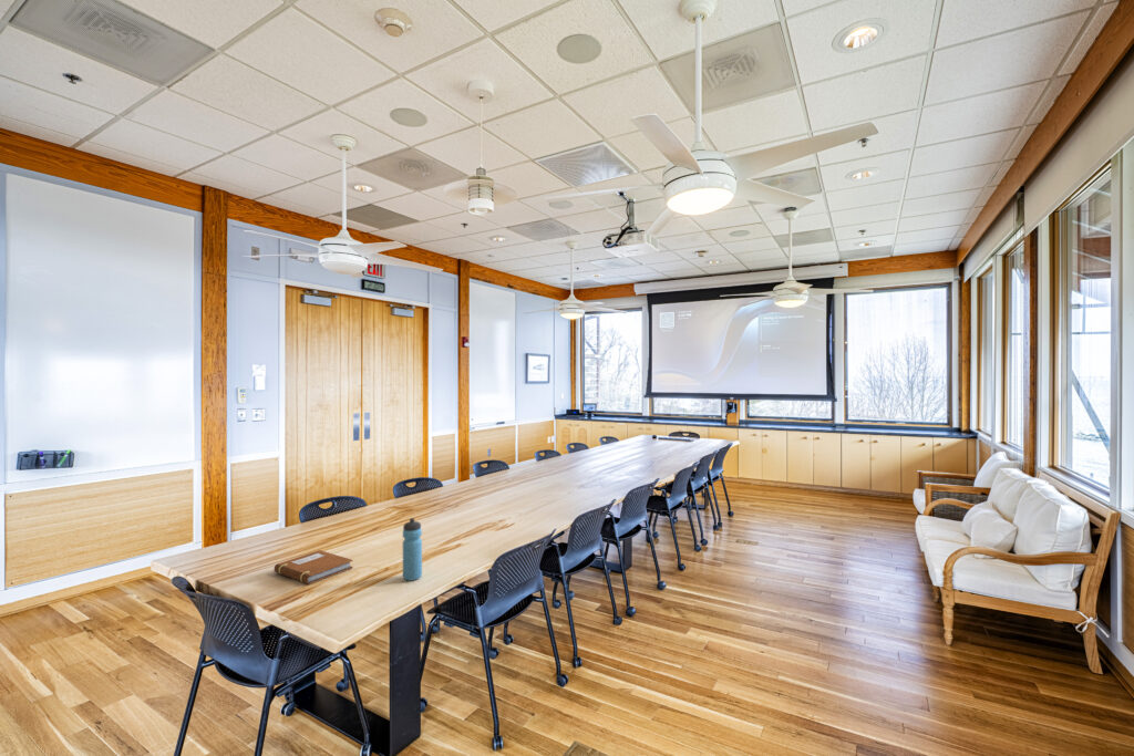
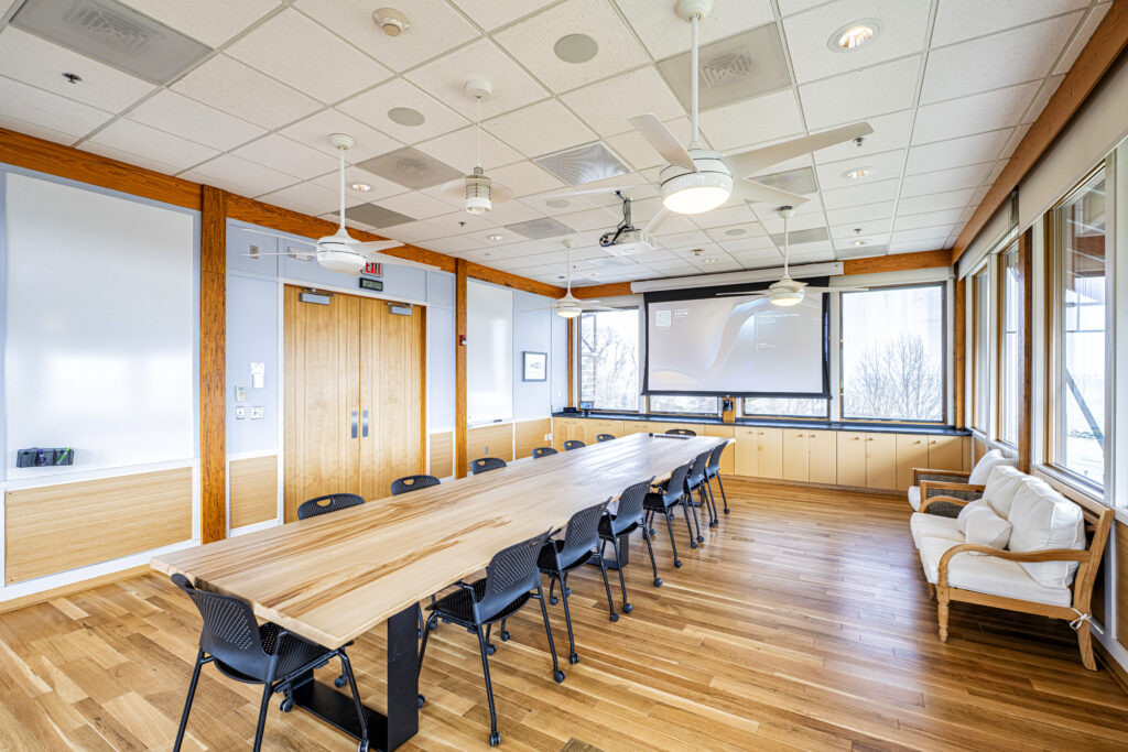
- notebook [274,549,353,586]
- water bottle [402,517,423,582]
